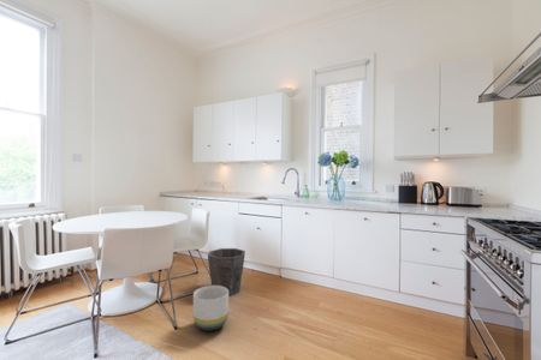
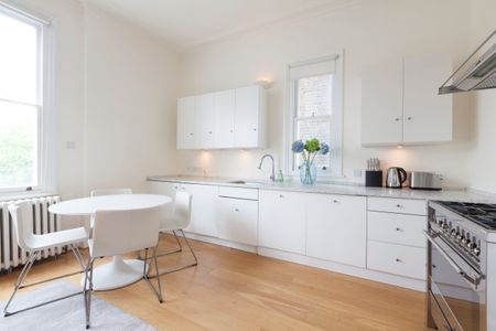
- waste bin [207,247,246,296]
- planter [192,284,230,332]
